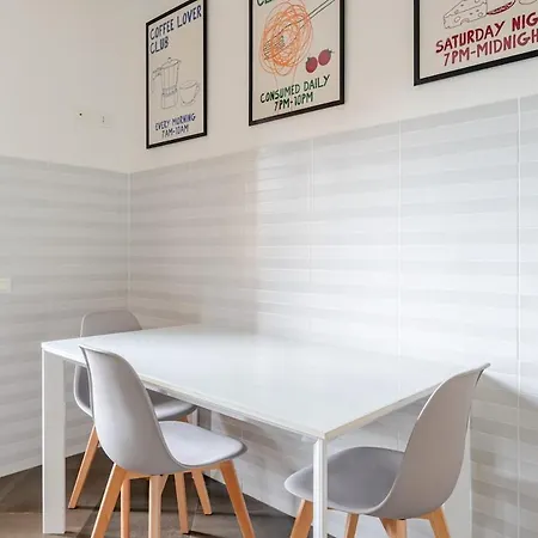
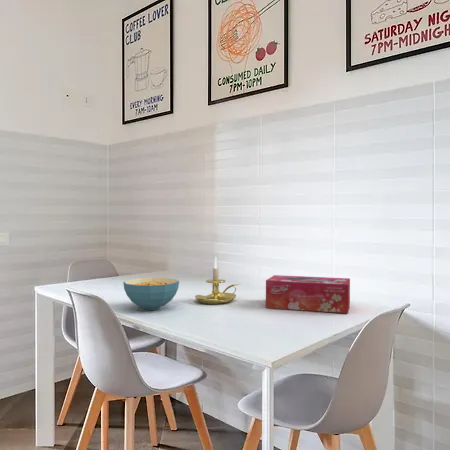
+ tissue box [265,274,351,314]
+ cereal bowl [122,277,180,311]
+ candle holder [194,256,240,305]
